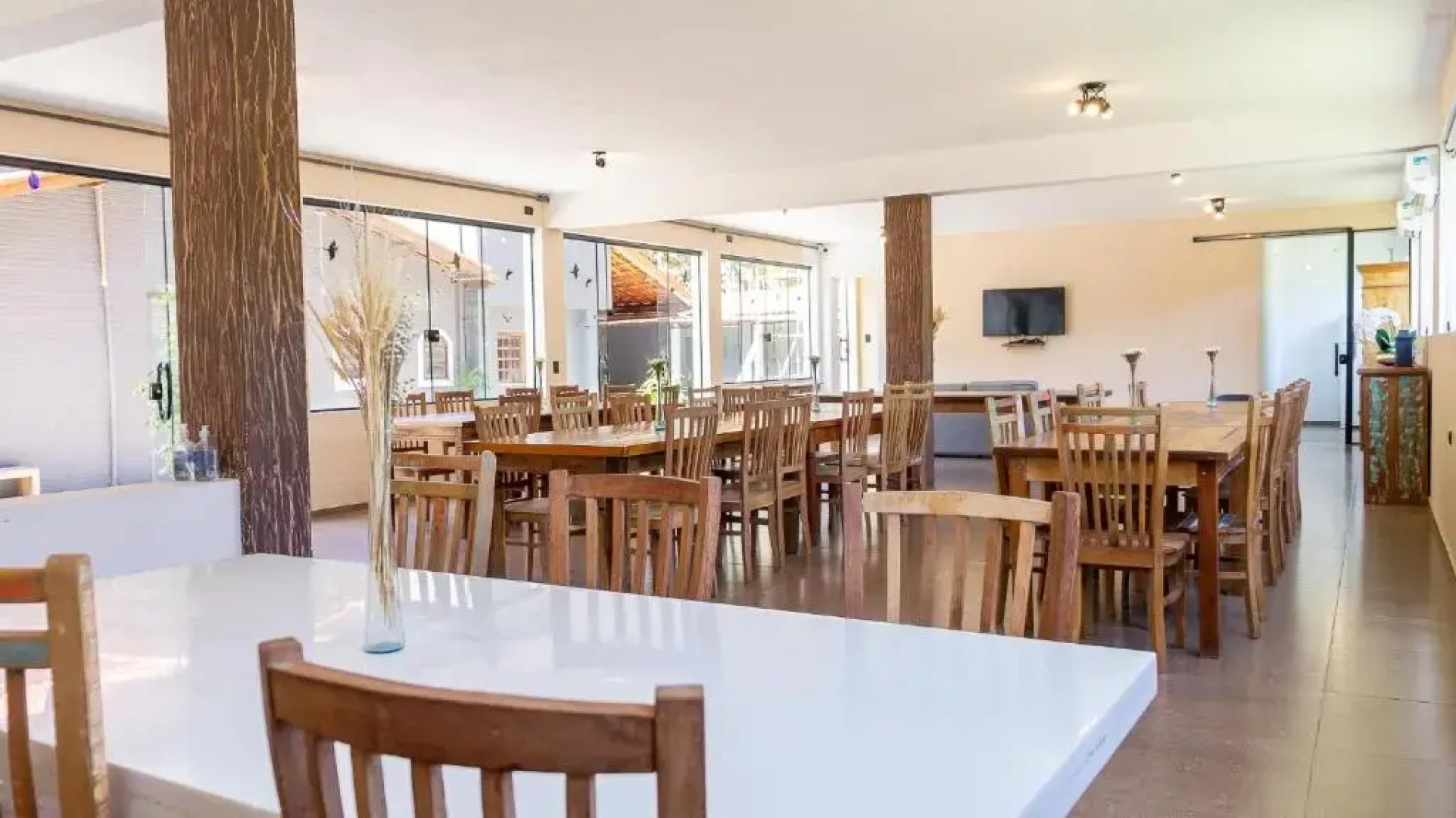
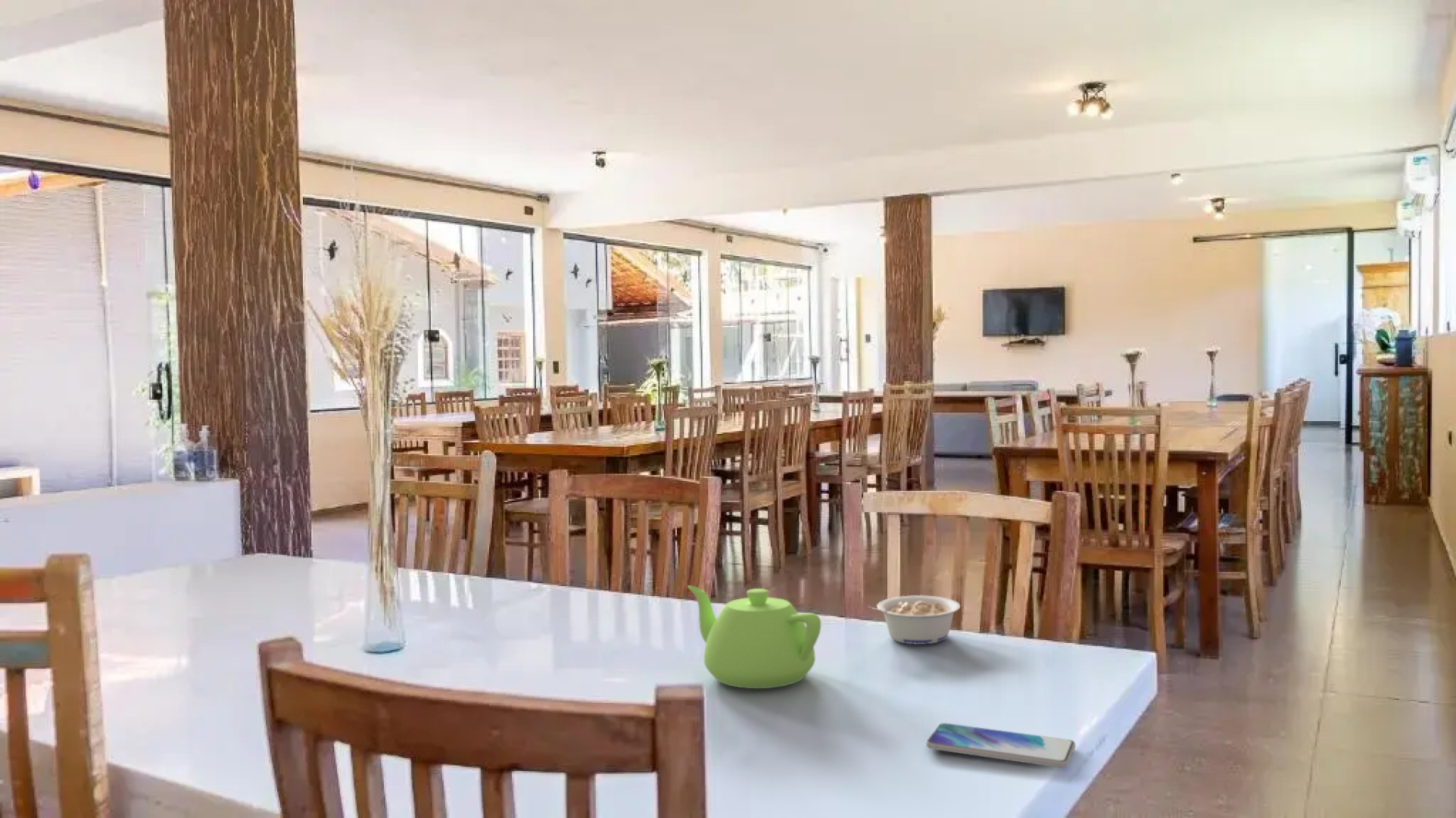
+ teapot [687,585,822,689]
+ legume [868,595,961,645]
+ smartphone [925,723,1076,769]
